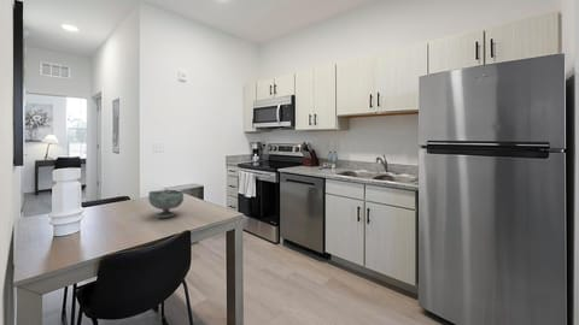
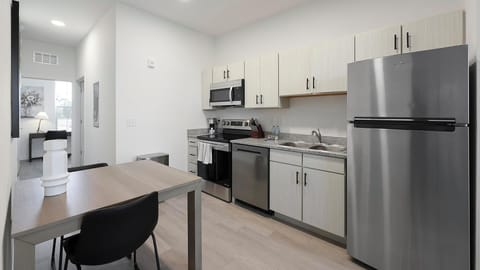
- bowl [147,189,185,219]
